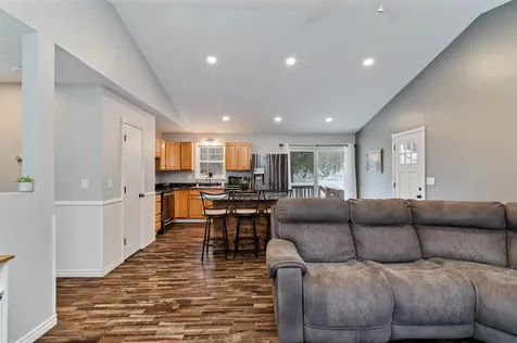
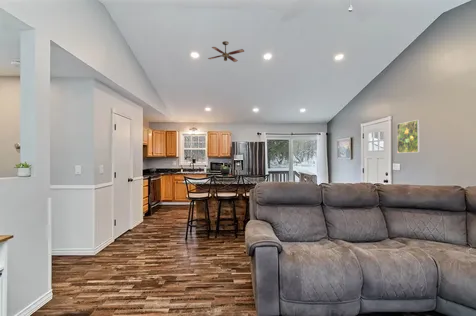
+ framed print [396,119,421,154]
+ ceiling fan [207,40,245,63]
